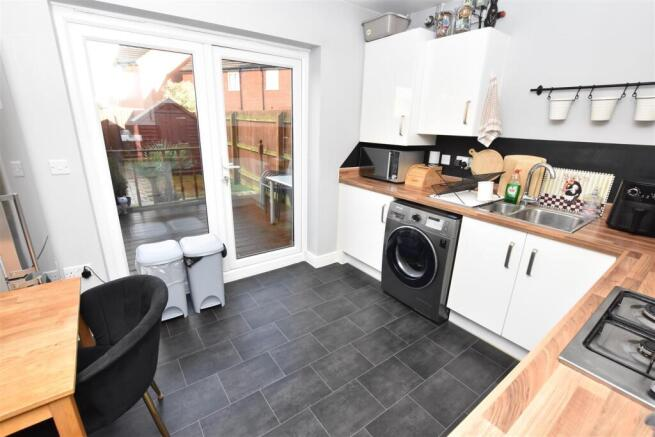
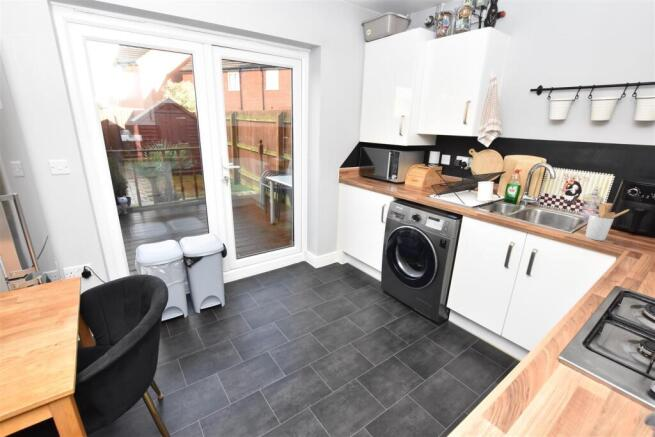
+ utensil holder [584,203,630,242]
